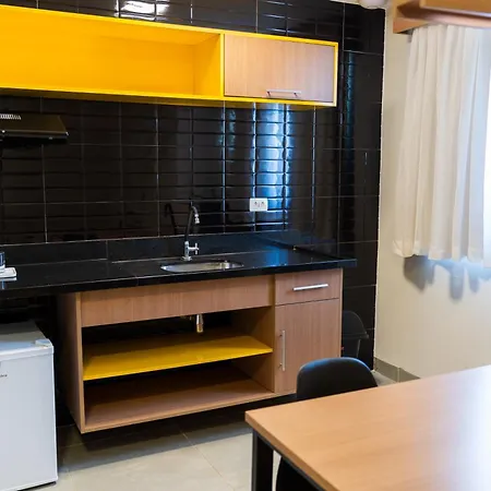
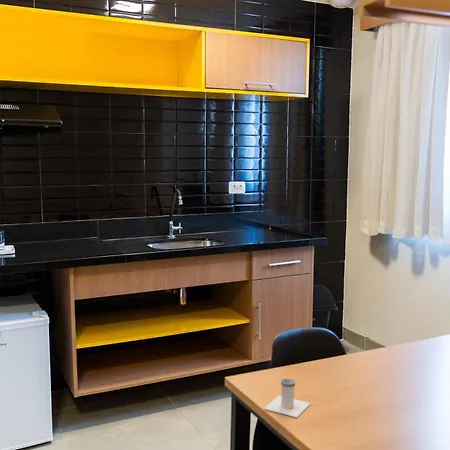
+ salt shaker [263,378,312,418]
